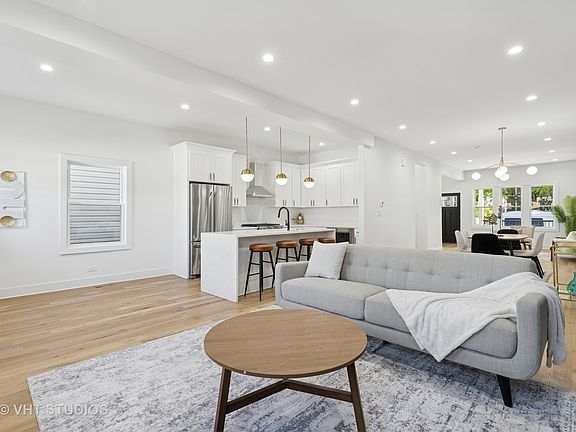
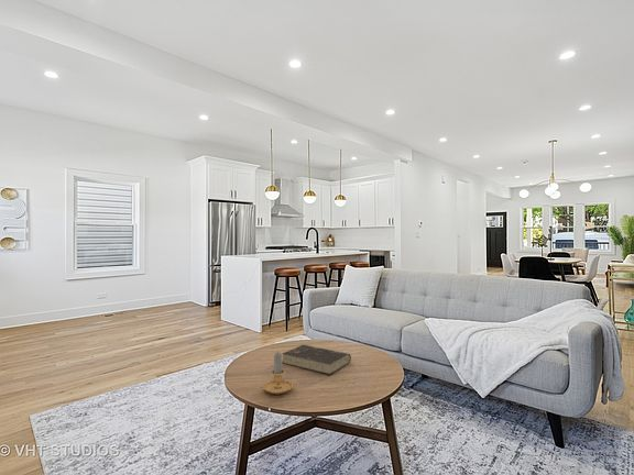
+ book [281,344,352,375]
+ candle [262,351,299,395]
